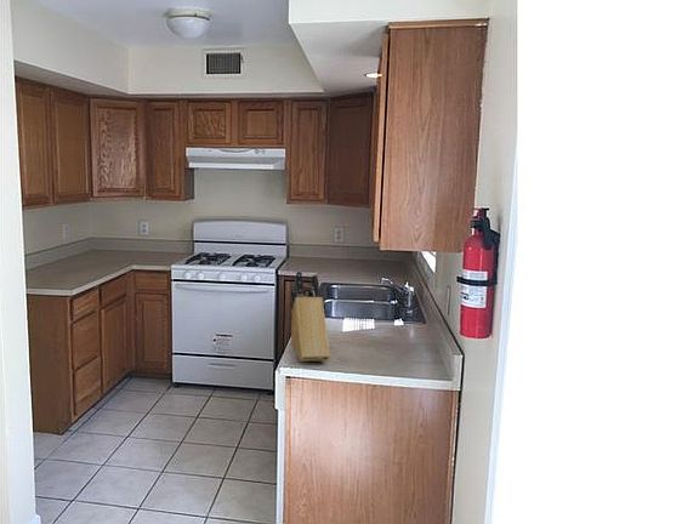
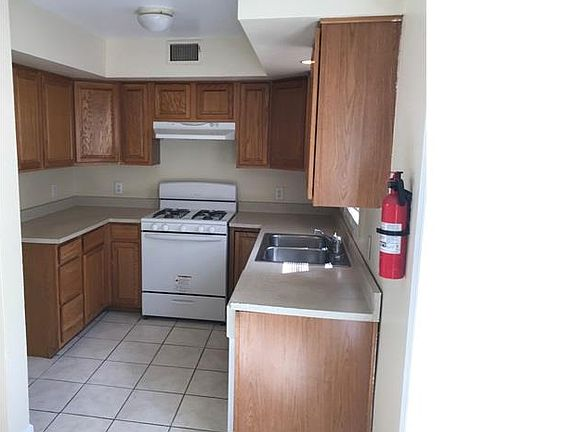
- knife block [290,269,331,363]
